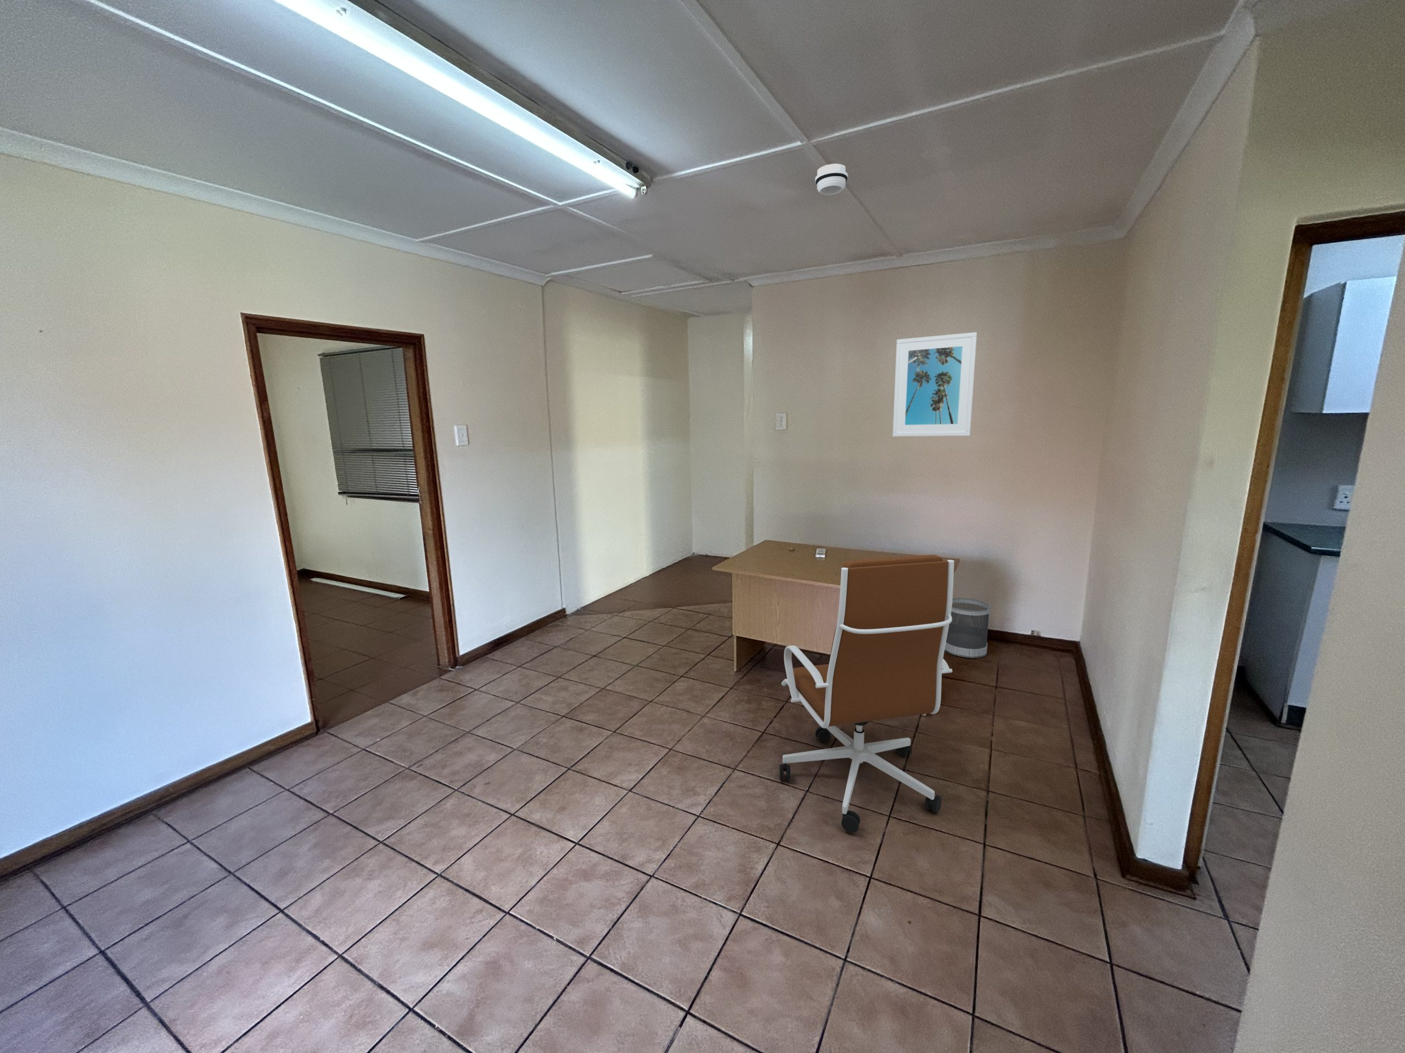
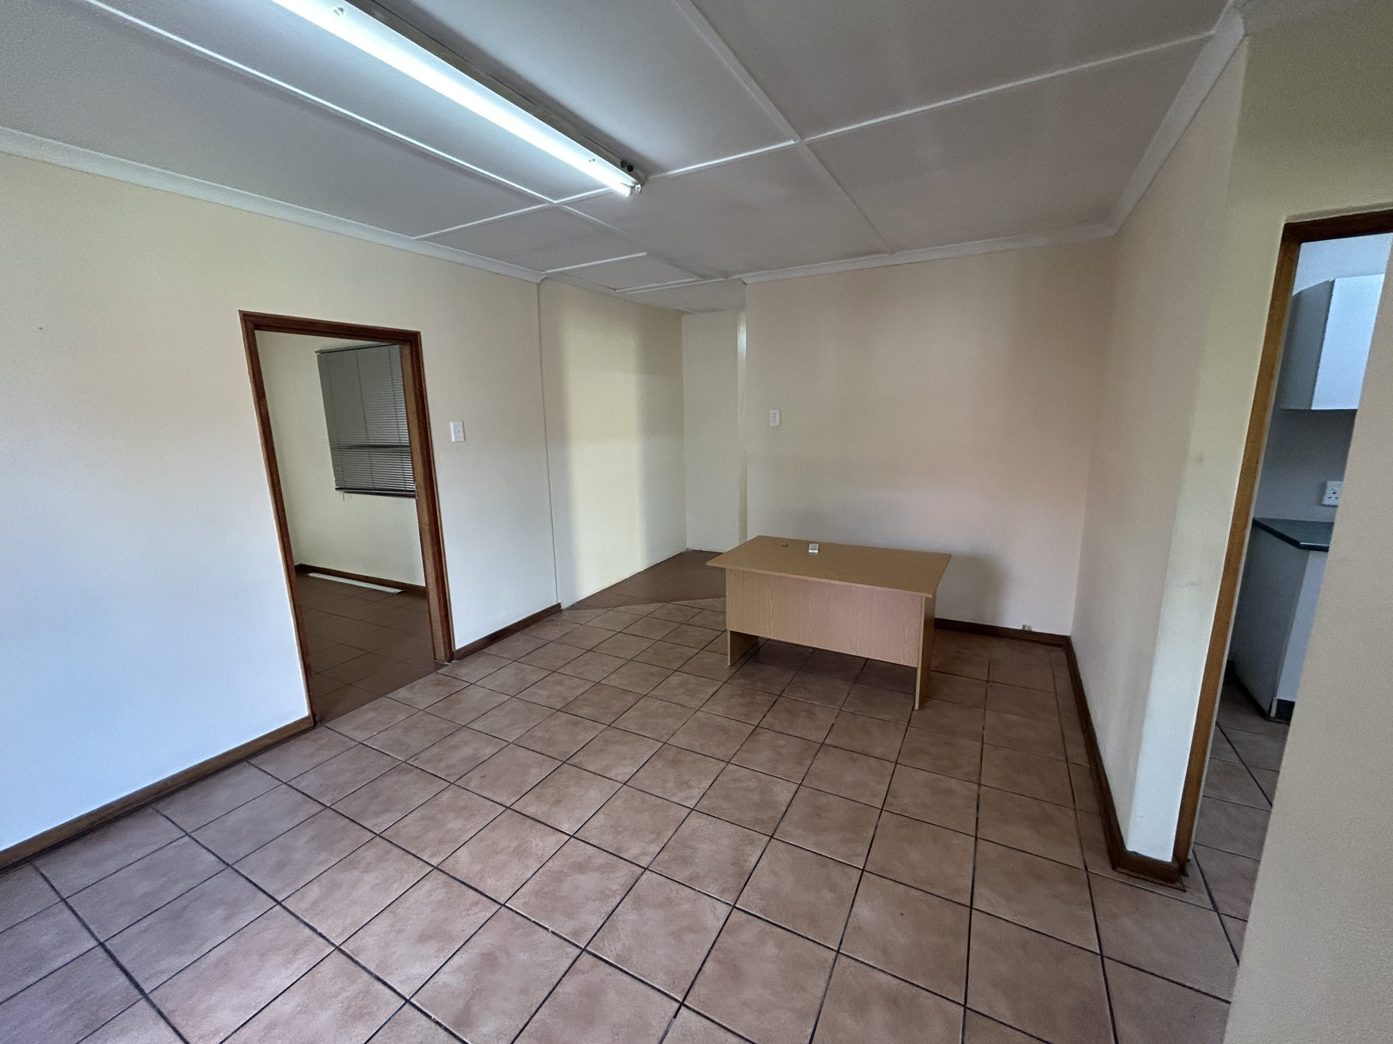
- office chair [779,554,955,833]
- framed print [892,332,978,437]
- wastebasket [945,597,991,658]
- smoke detector [814,164,849,196]
